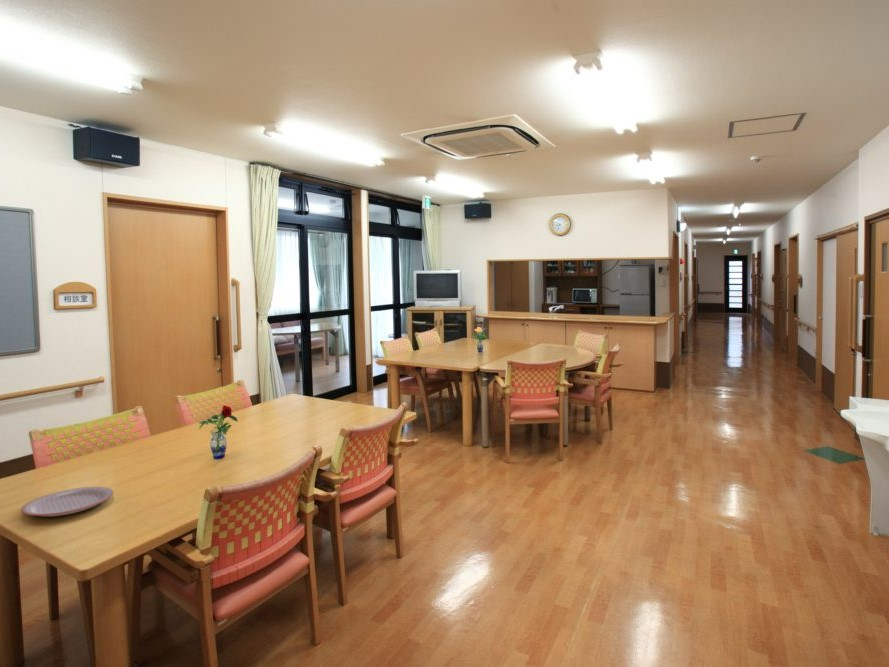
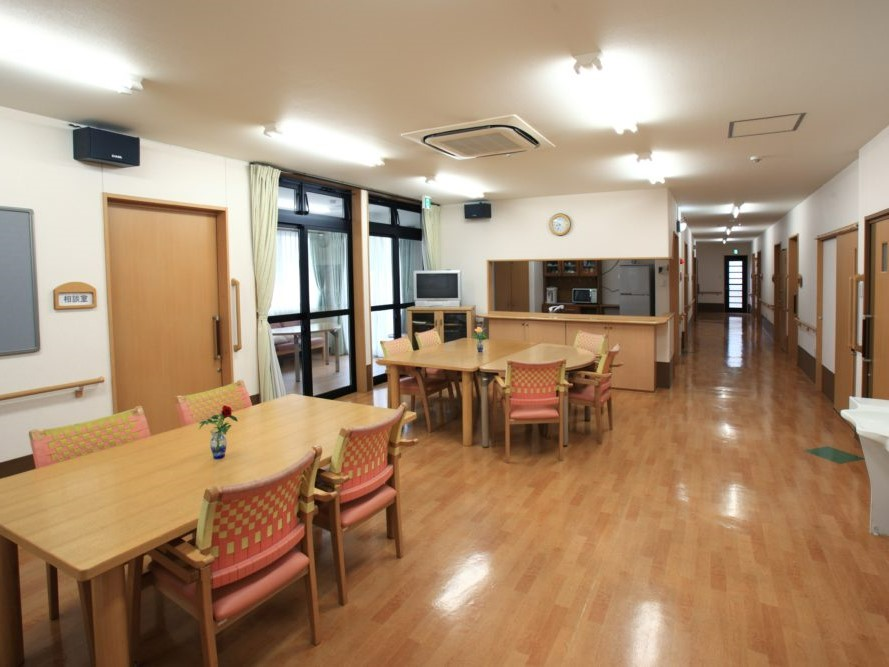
- plate [20,486,114,517]
